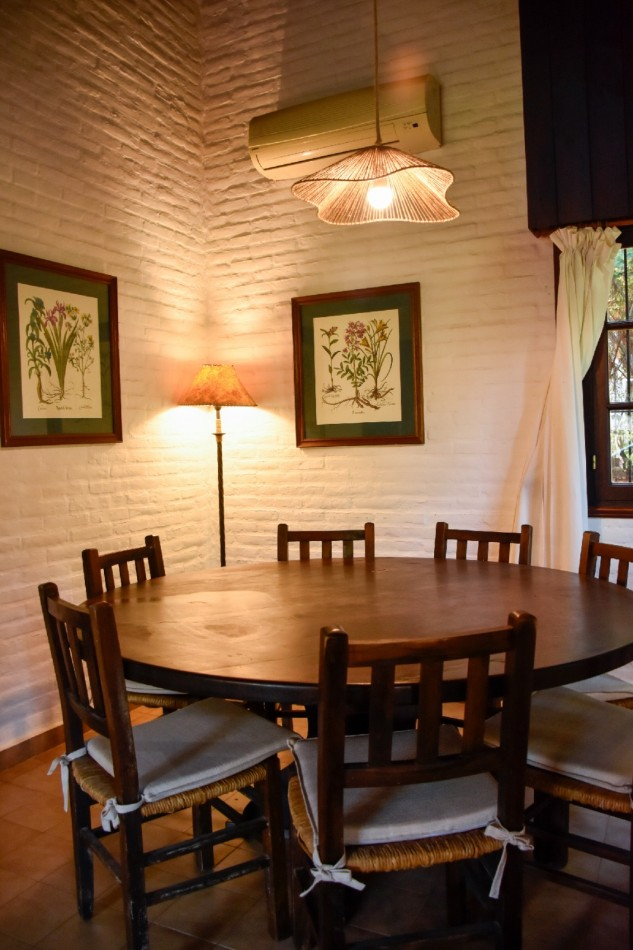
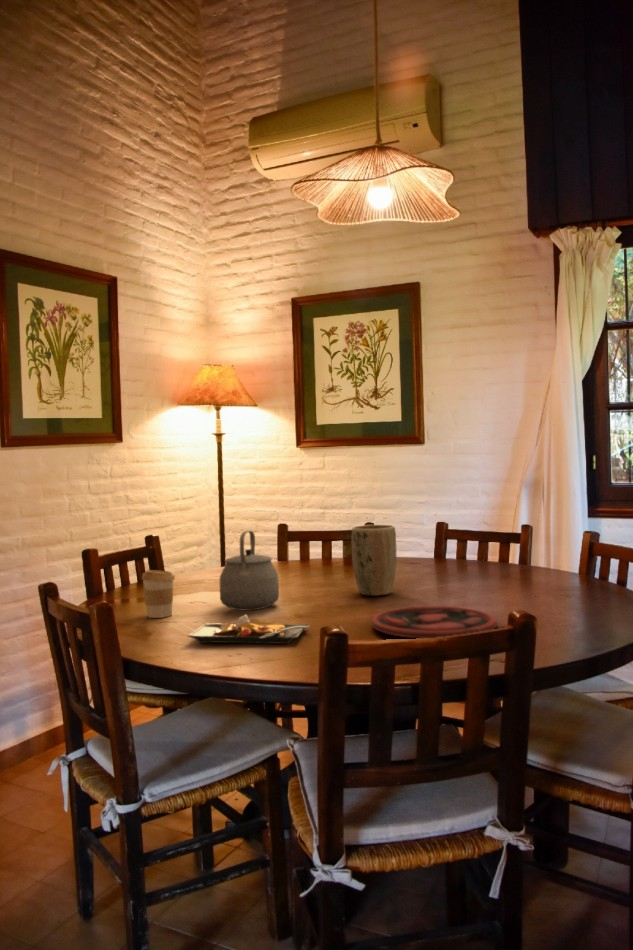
+ plant pot [351,524,397,597]
+ plate [371,605,497,639]
+ coffee cup [141,569,176,619]
+ plate [186,613,311,645]
+ tea kettle [219,530,280,611]
